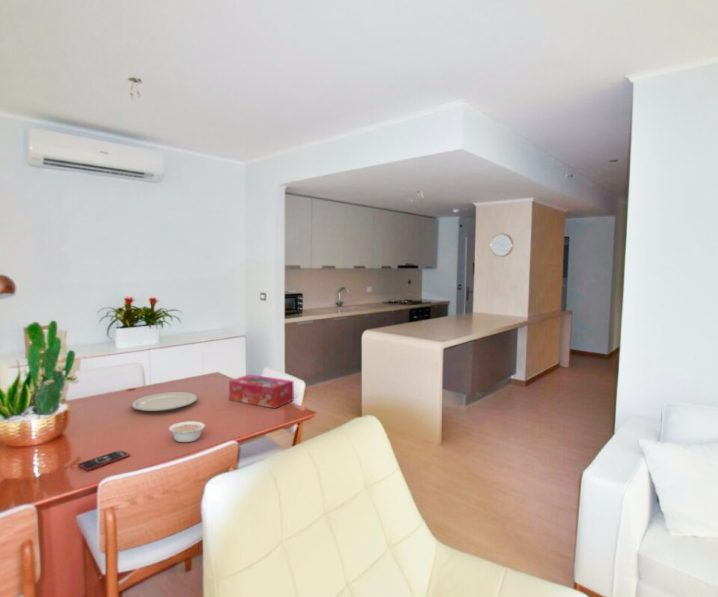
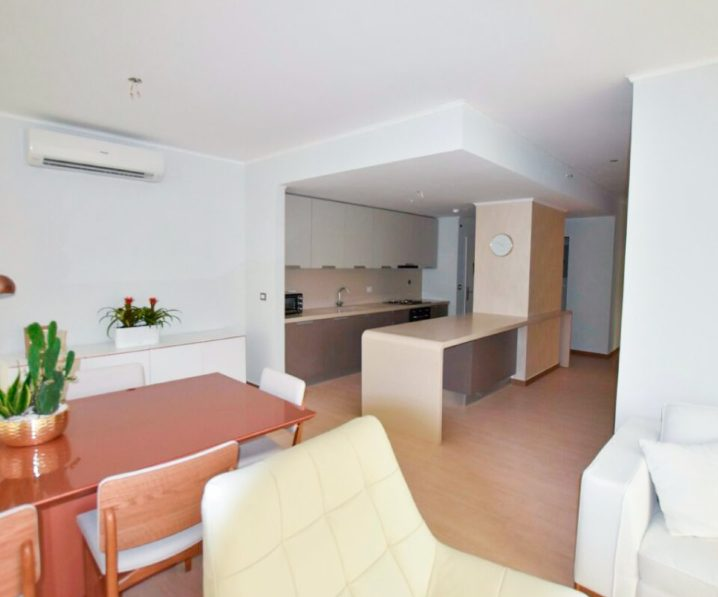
- chinaware [130,391,198,412]
- legume [168,420,206,443]
- tissue box [228,373,295,409]
- smartphone [76,449,131,471]
